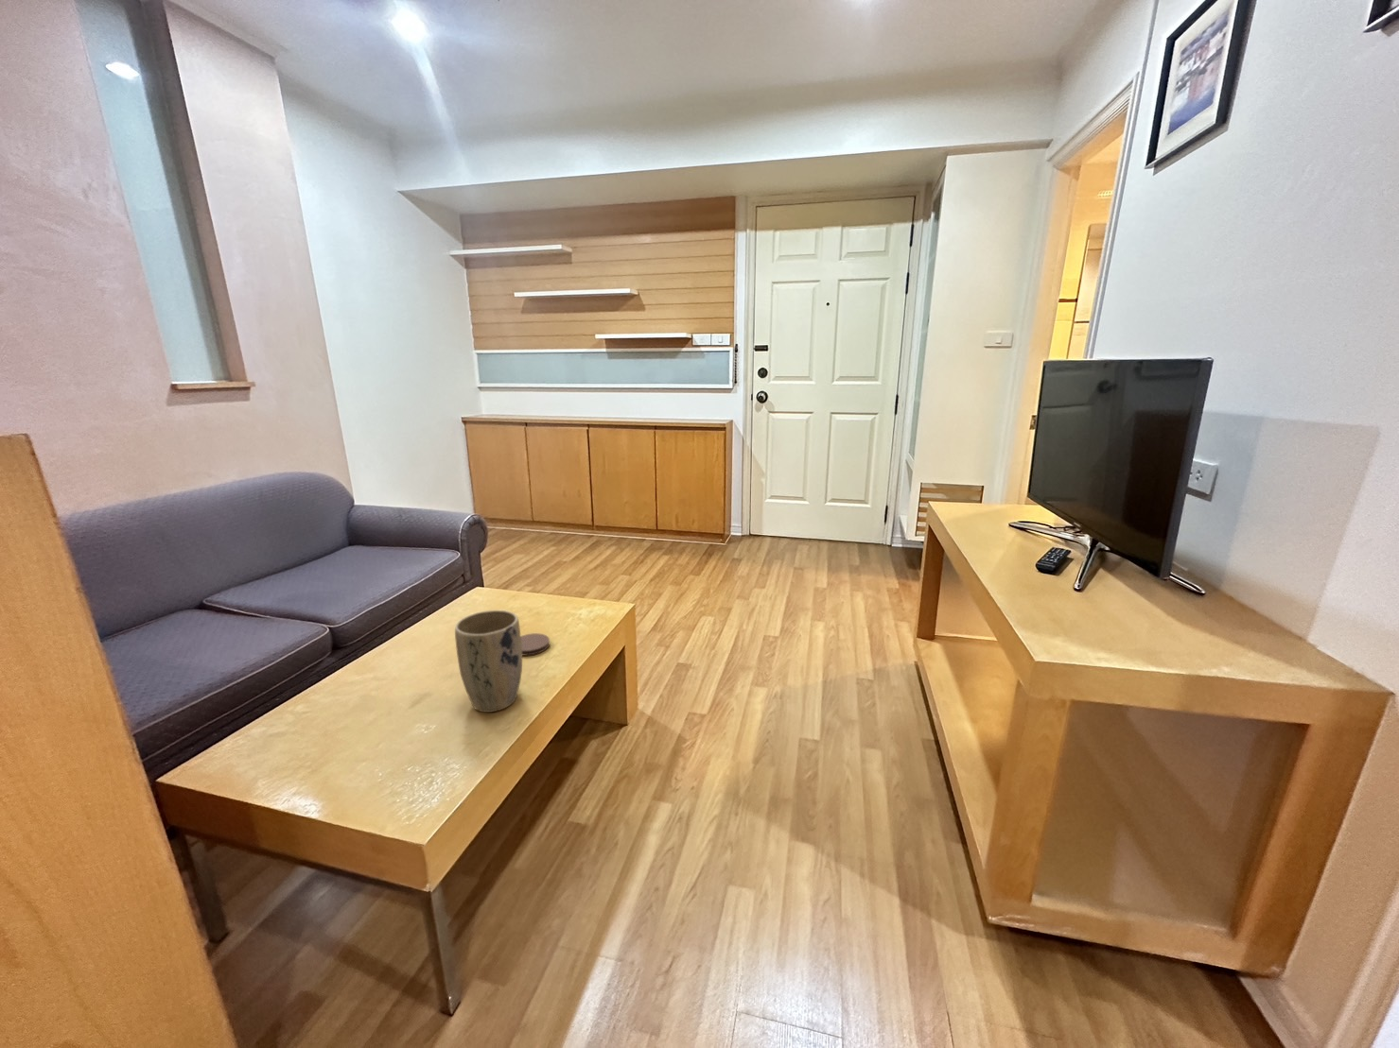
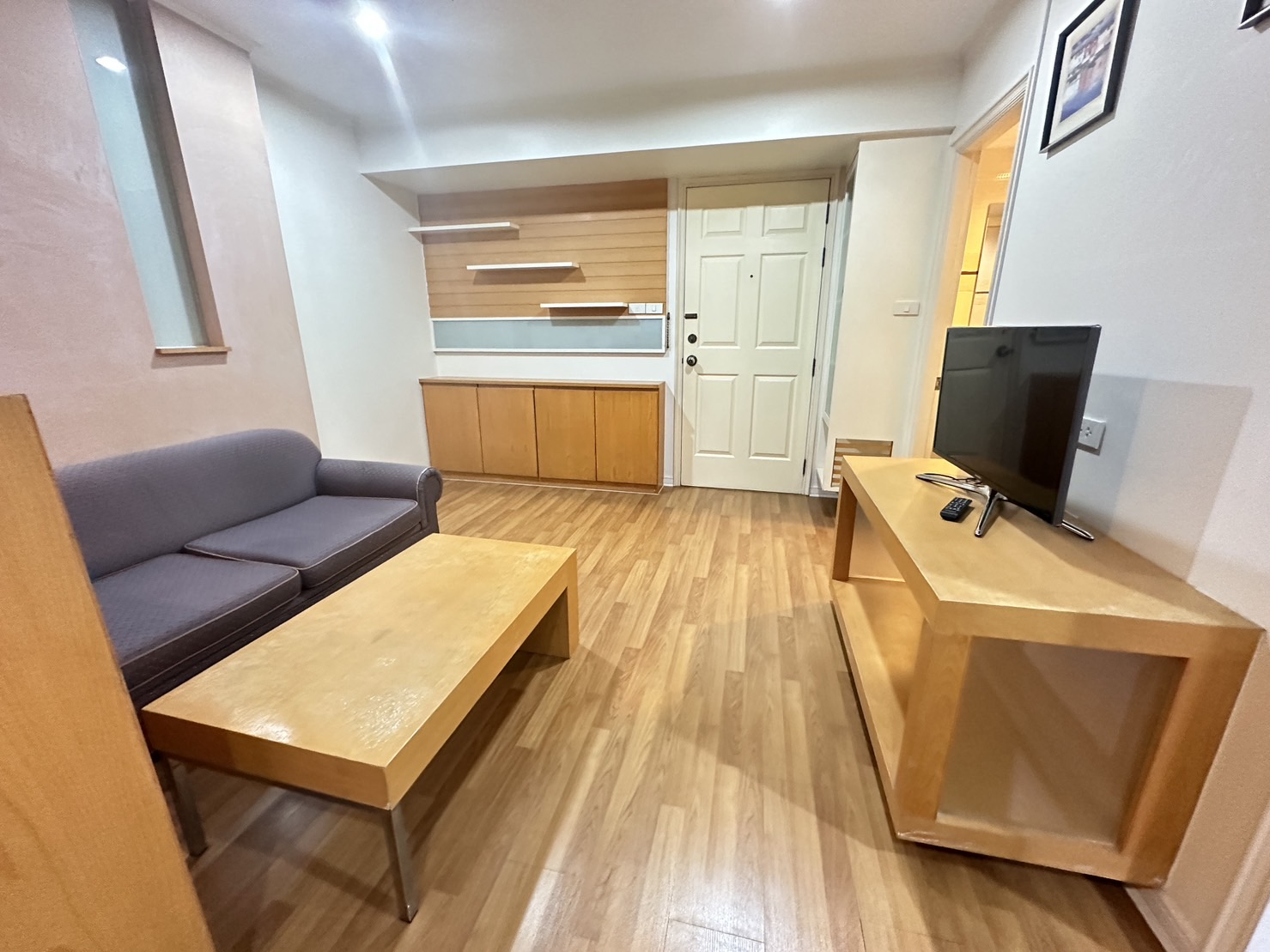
- plant pot [454,610,523,713]
- coaster [520,632,551,657]
